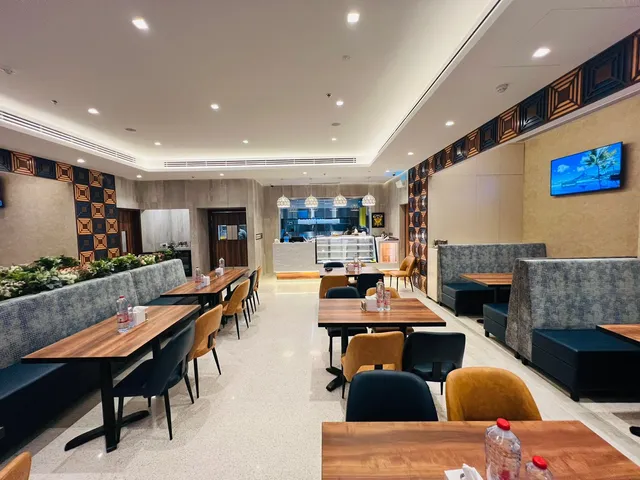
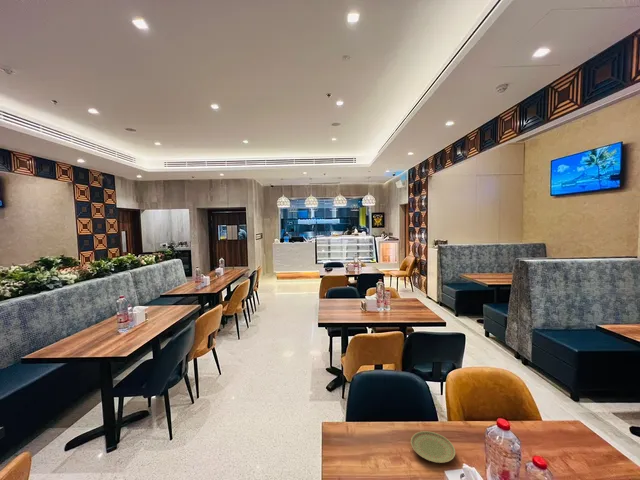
+ plate [410,430,456,464]
